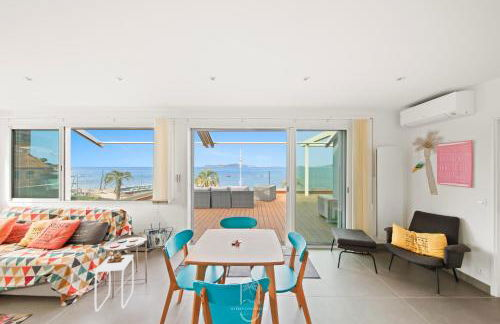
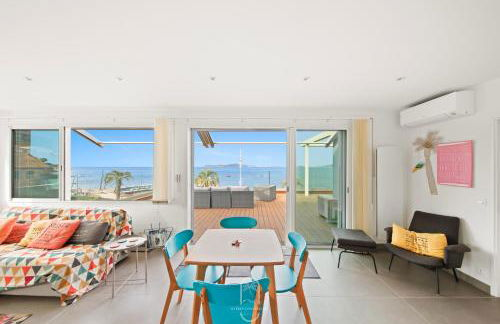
- side table [94,253,135,313]
